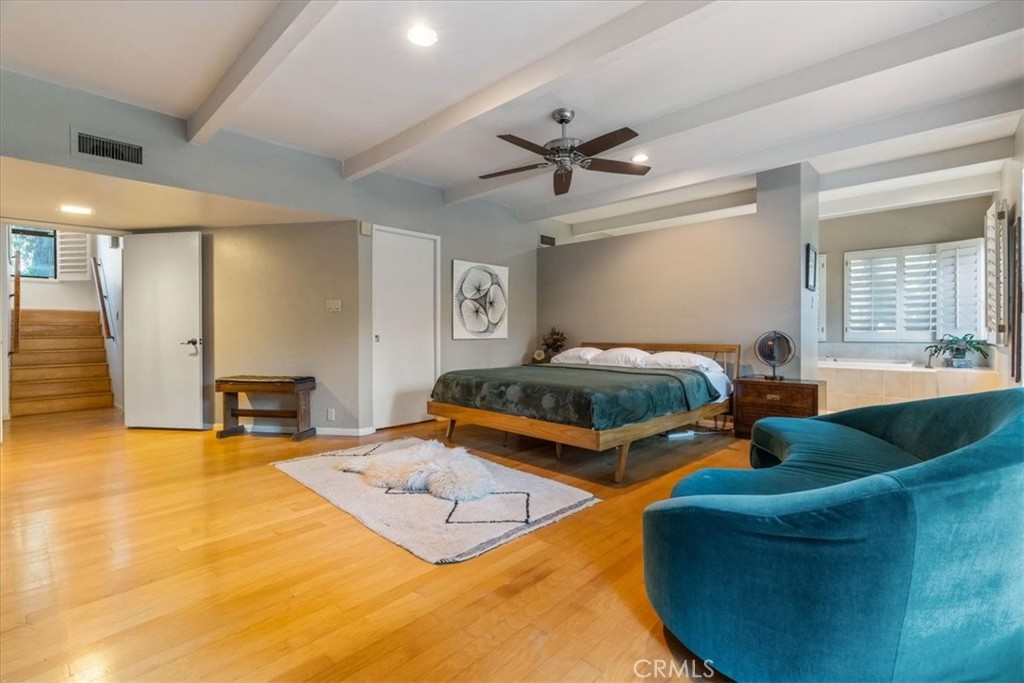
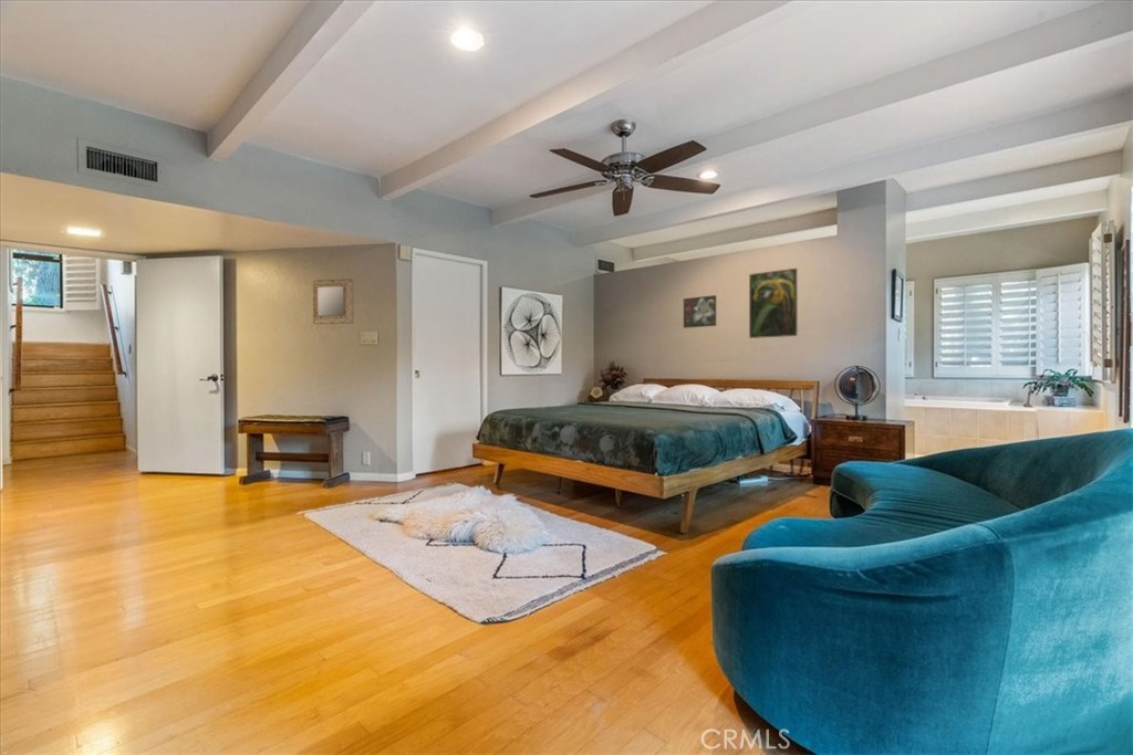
+ home mirror [312,277,354,325]
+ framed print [748,268,799,339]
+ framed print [683,294,717,329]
